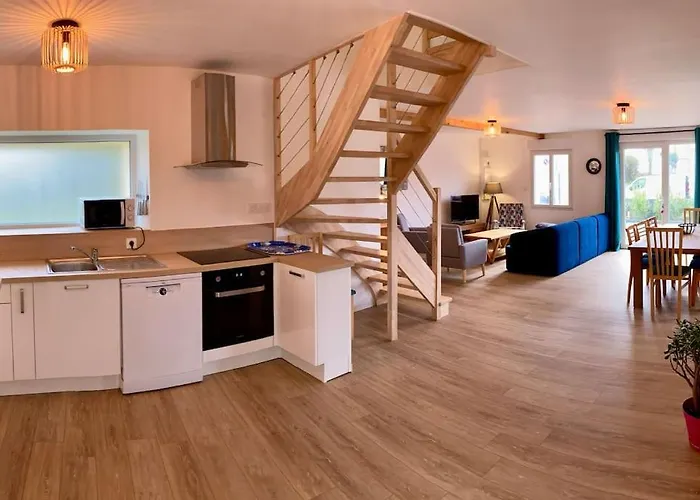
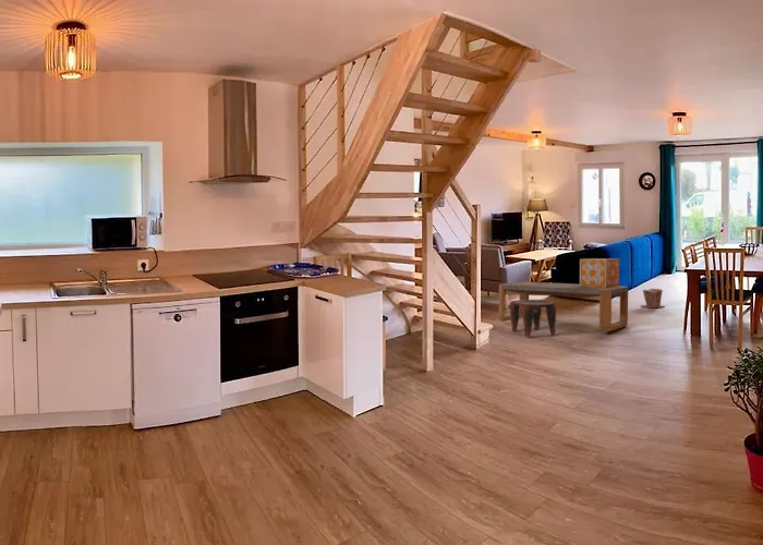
+ stool [509,299,557,338]
+ coffee table [498,281,629,332]
+ plant pot [639,288,665,308]
+ decorative box [579,257,620,288]
